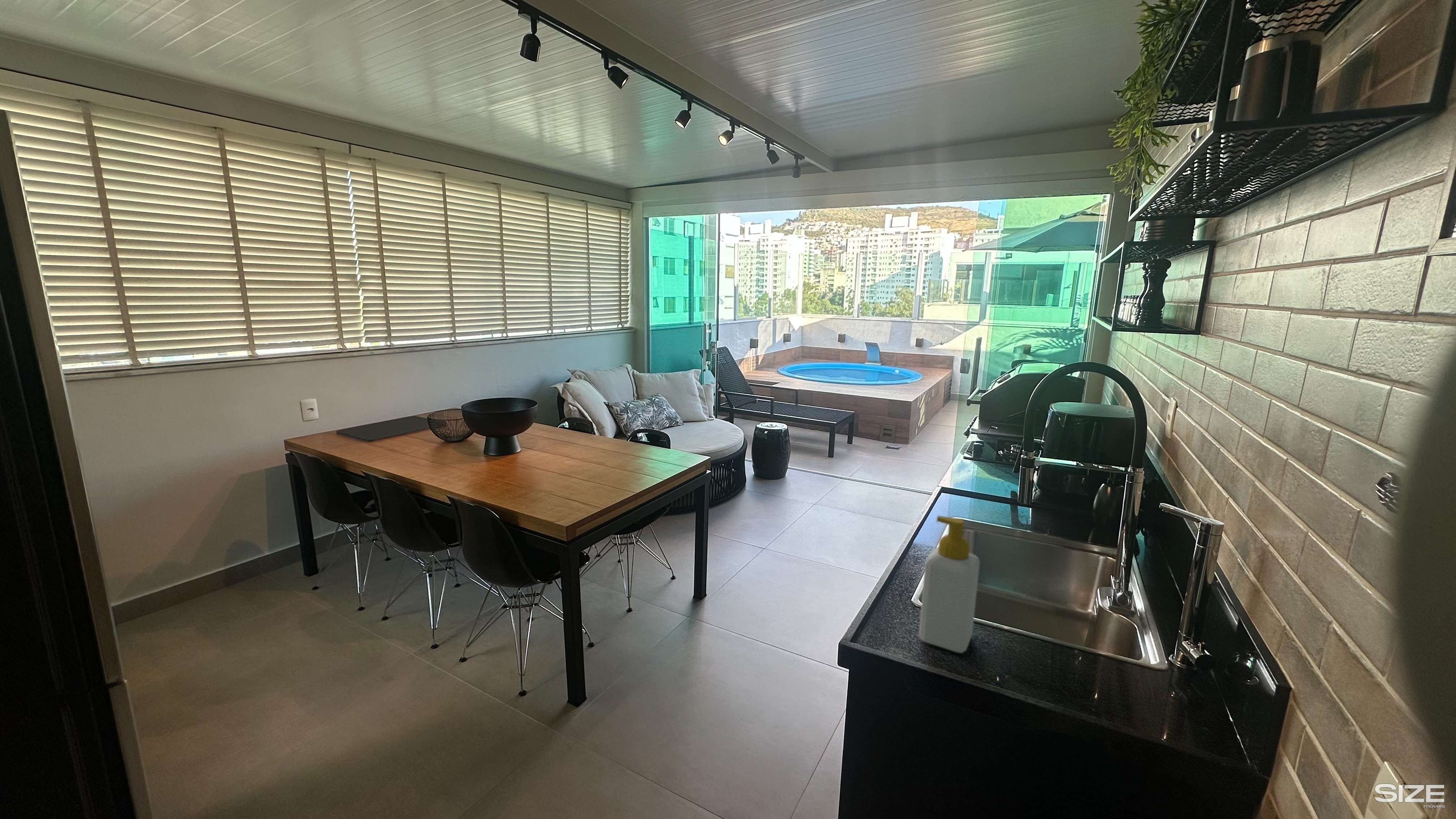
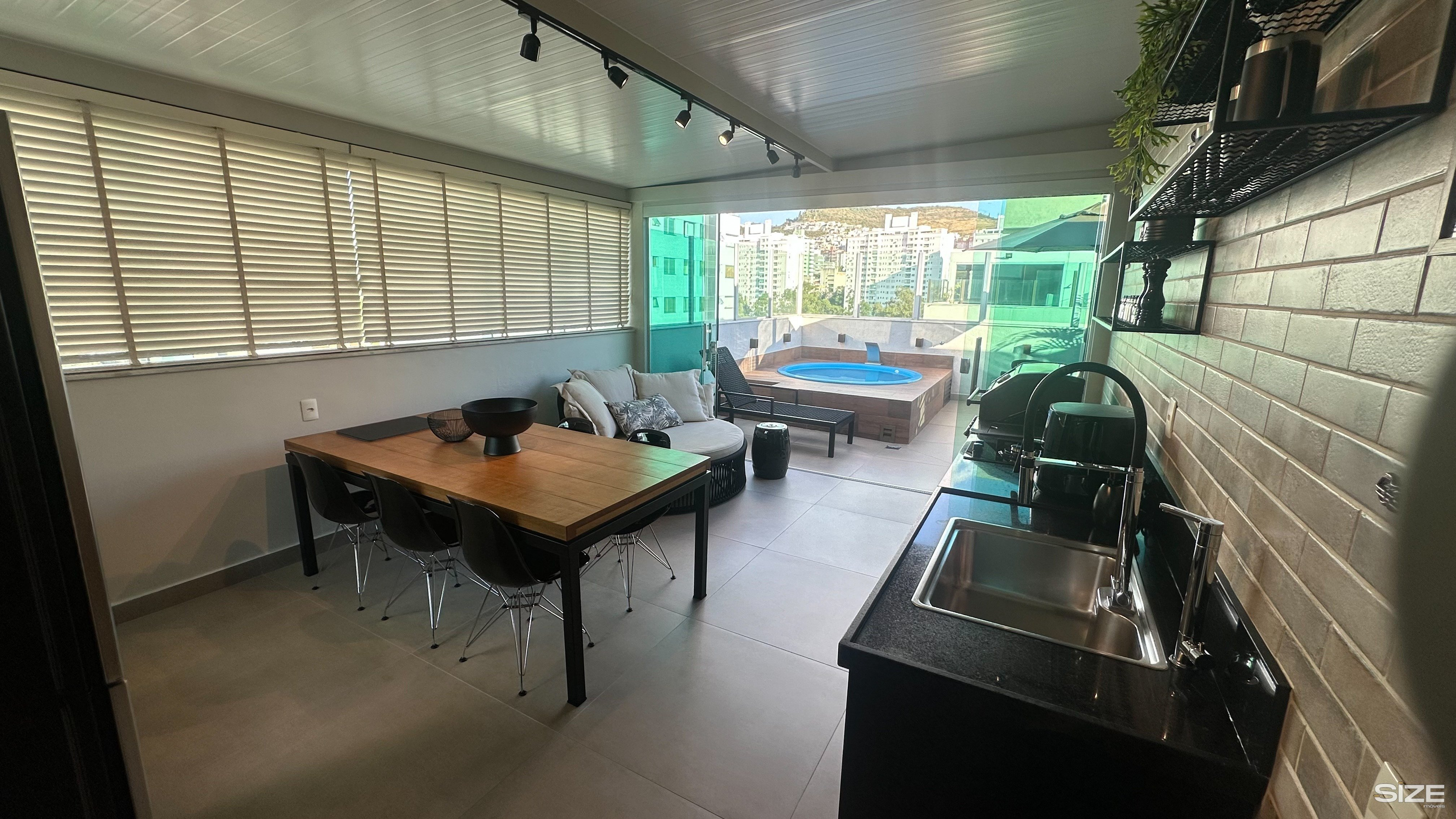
- soap bottle [919,515,980,654]
